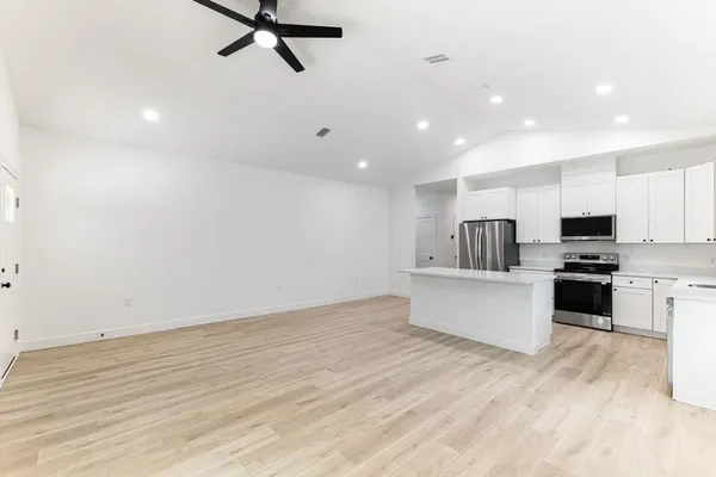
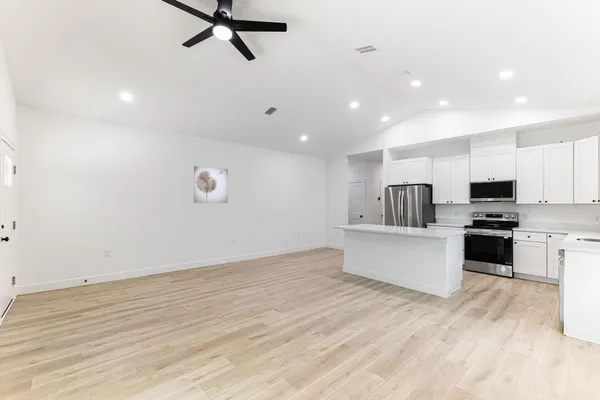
+ wall art [193,165,229,204]
